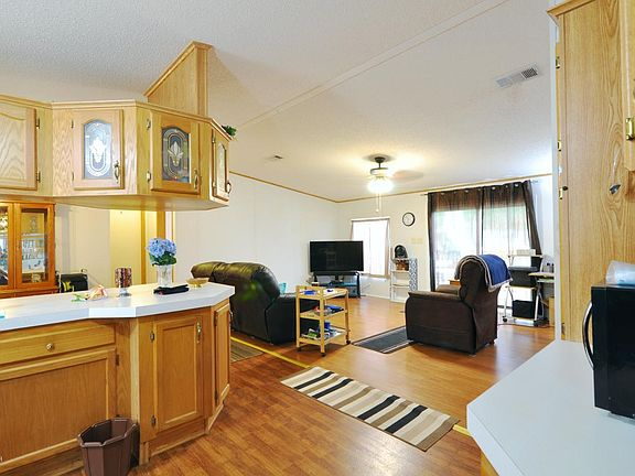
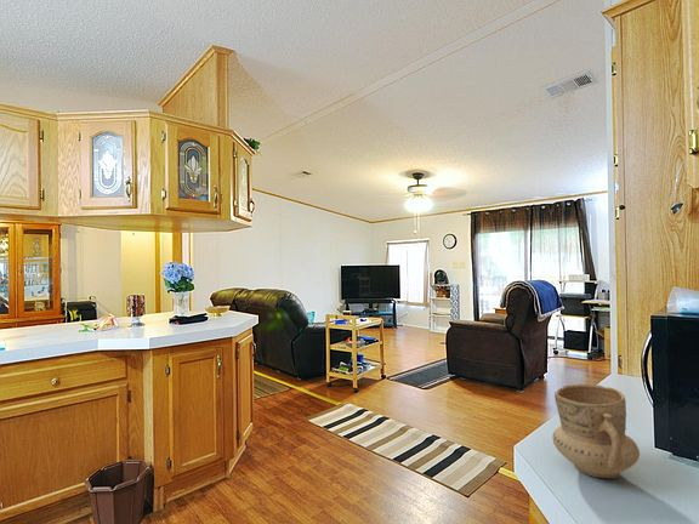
+ mug [551,383,641,479]
